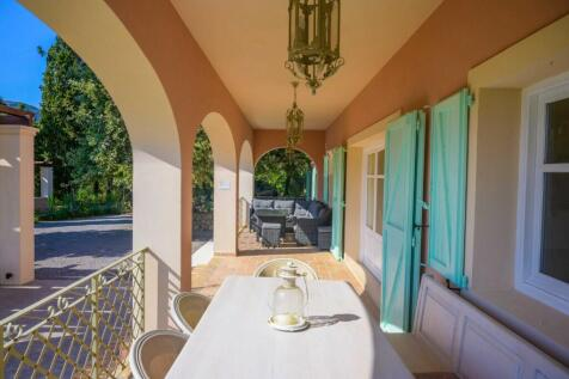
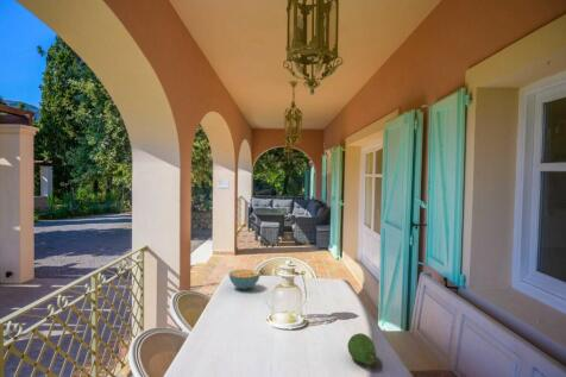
+ fruit [346,332,377,365]
+ cereal bowl [228,268,262,290]
